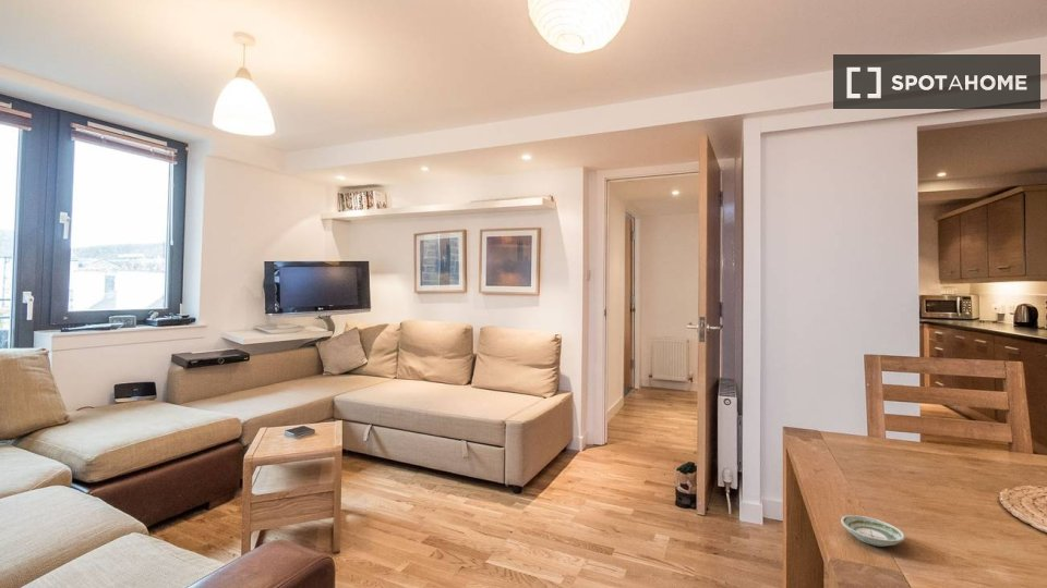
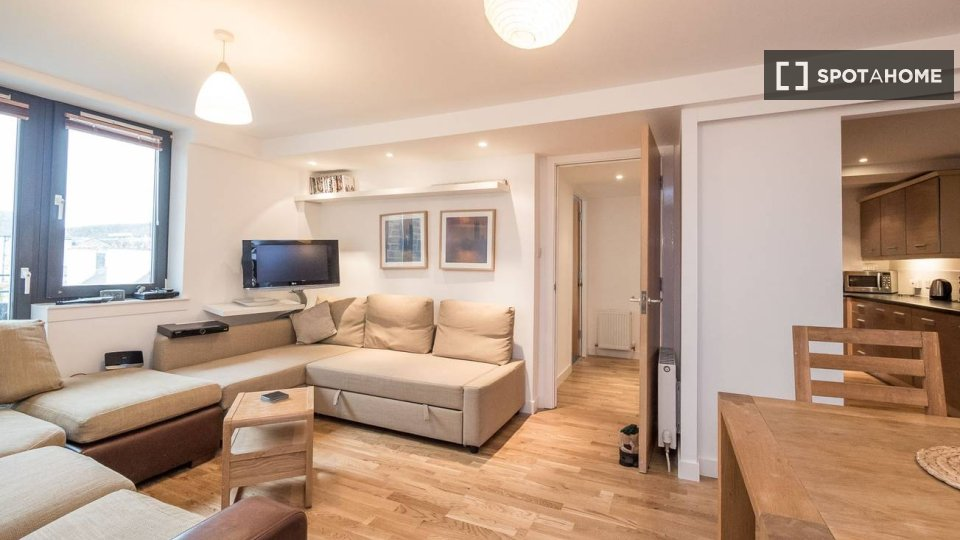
- saucer [840,514,906,548]
